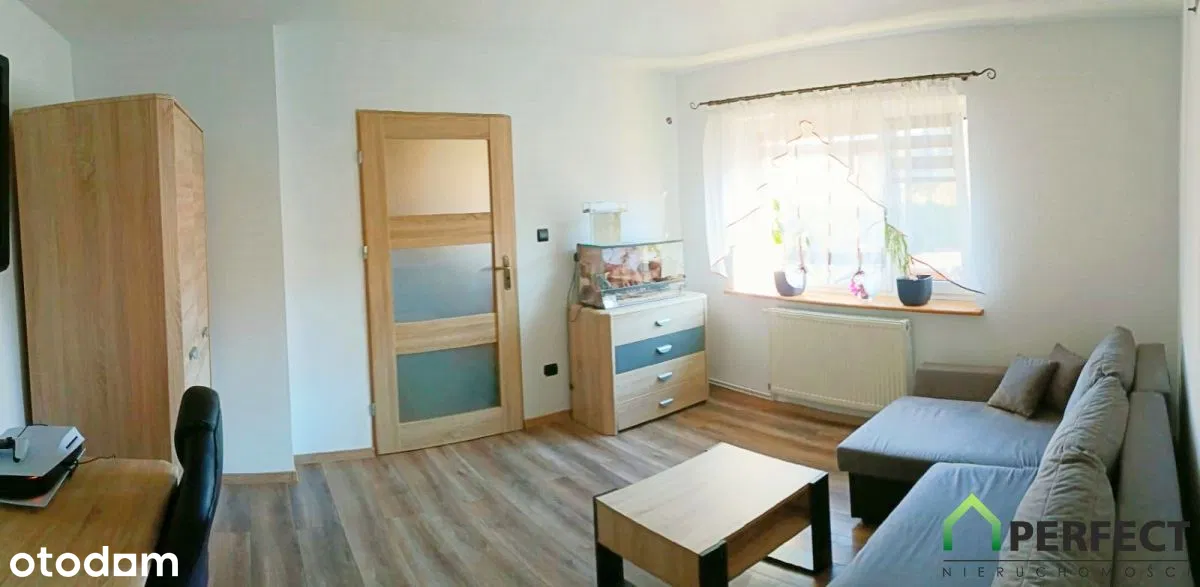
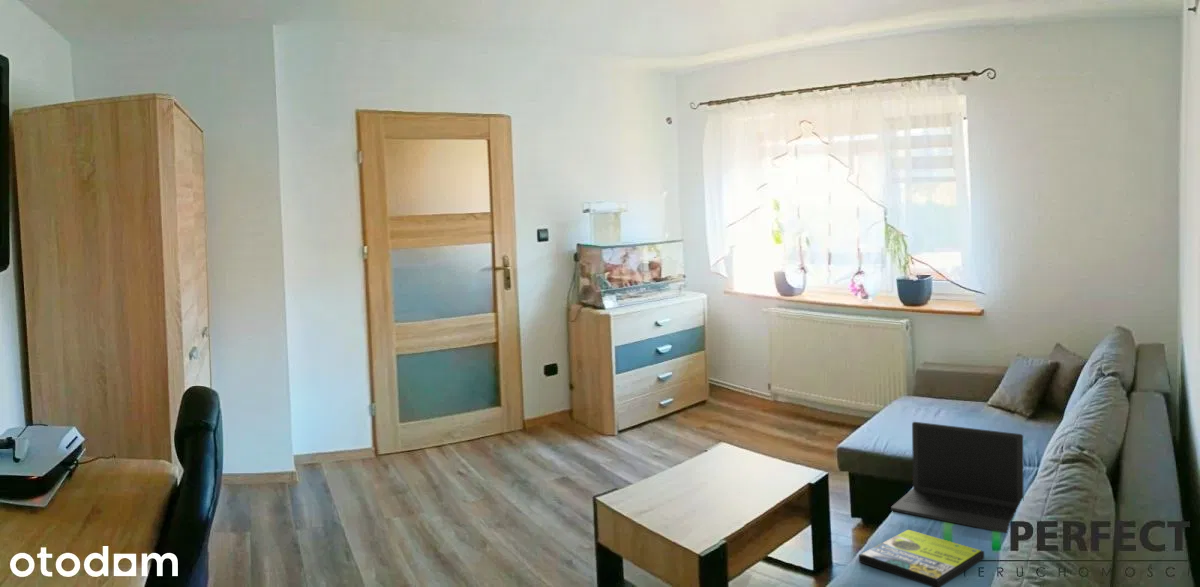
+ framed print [858,529,985,587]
+ laptop [890,421,1024,534]
